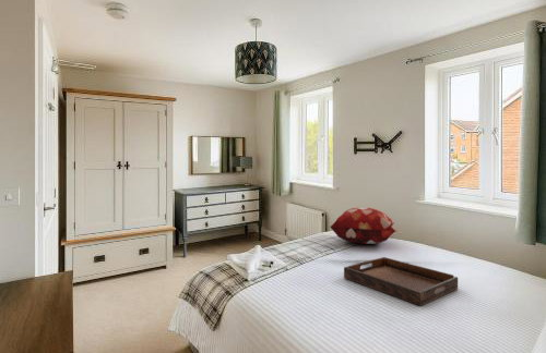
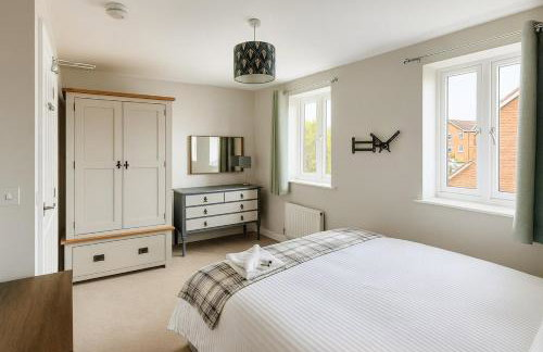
- decorative pillow [330,206,396,245]
- serving tray [343,256,459,307]
